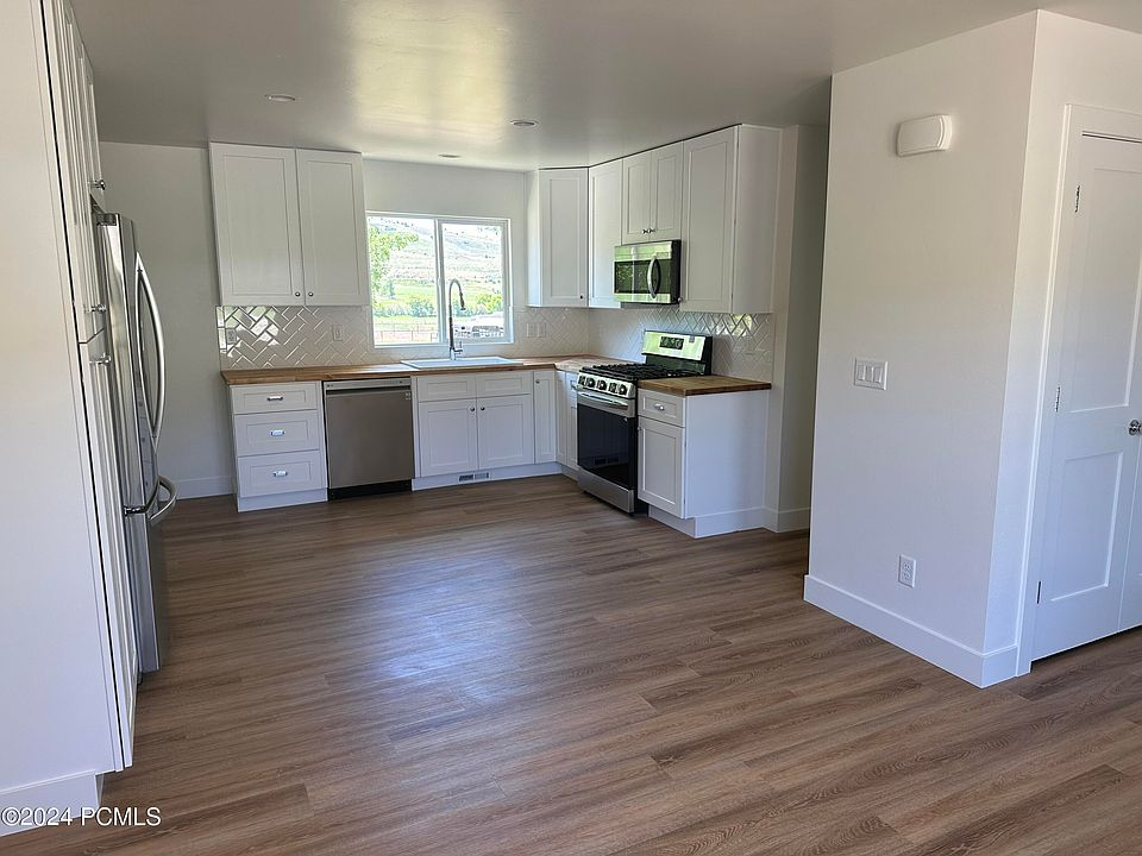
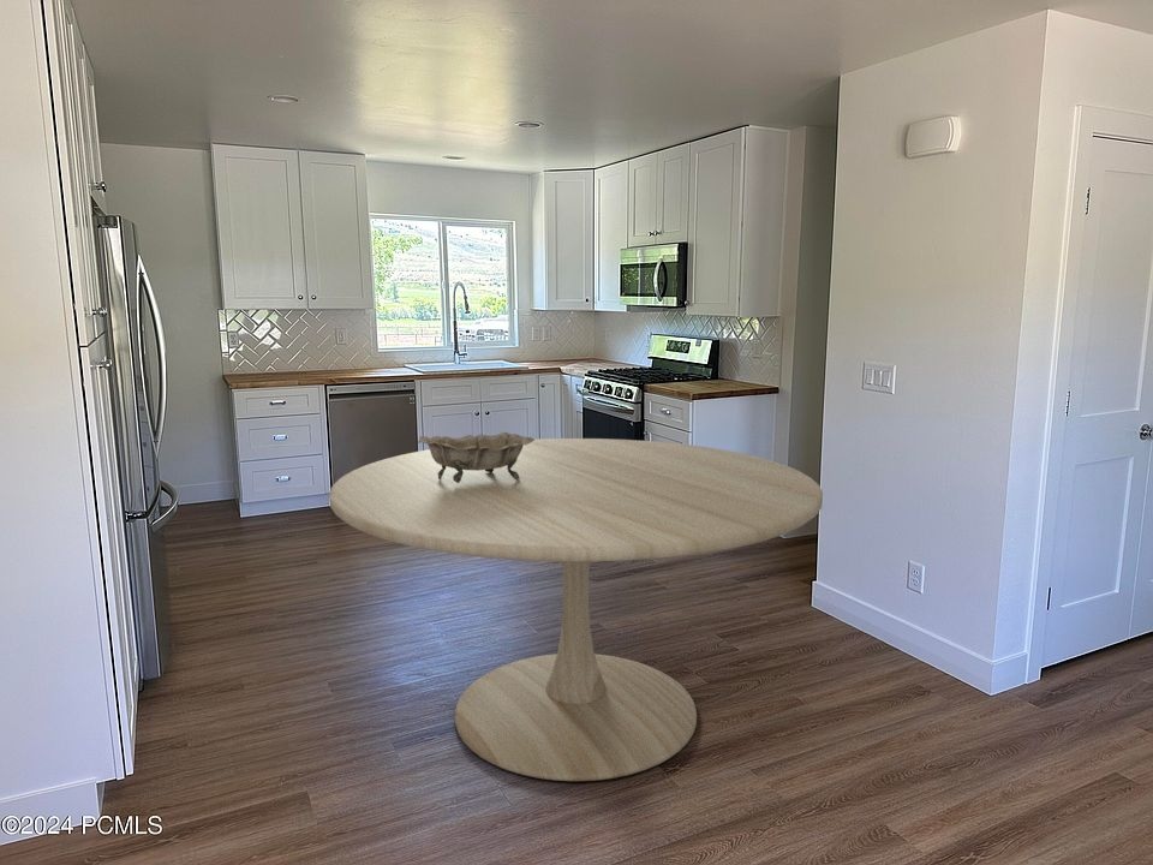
+ dining table [328,437,824,782]
+ decorative bowl [417,431,536,483]
